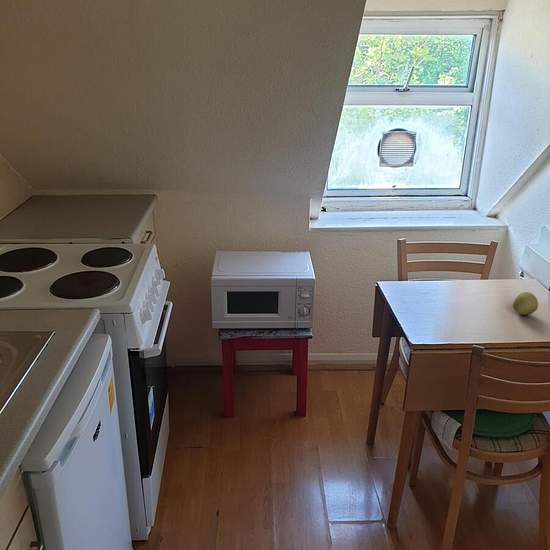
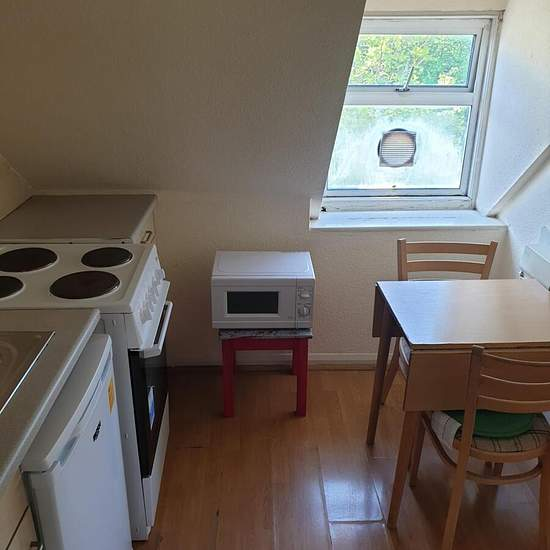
- fruit [512,291,539,316]
